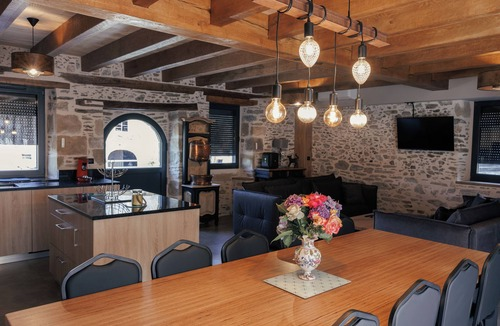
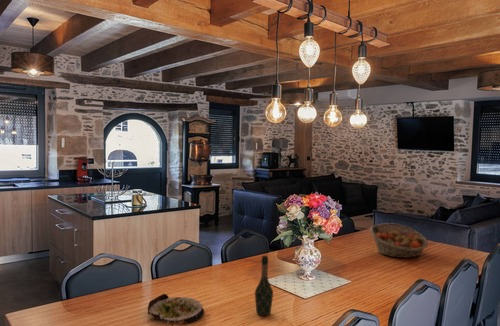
+ salad plate [146,293,205,326]
+ fruit basket [369,222,429,259]
+ wine bottle [254,255,274,317]
